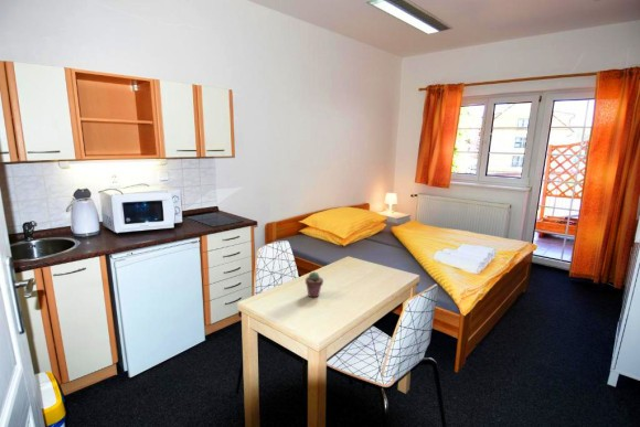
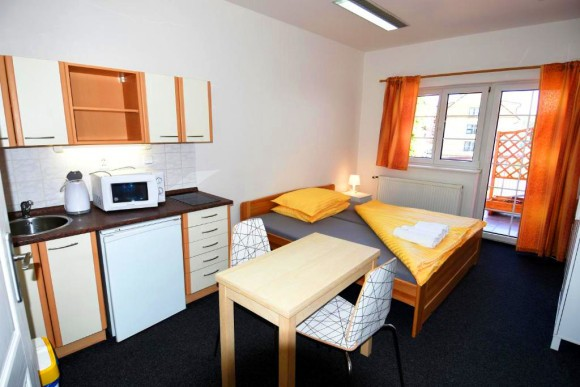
- potted succulent [305,270,324,298]
